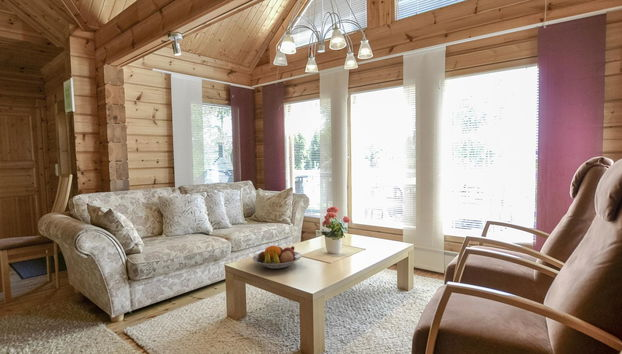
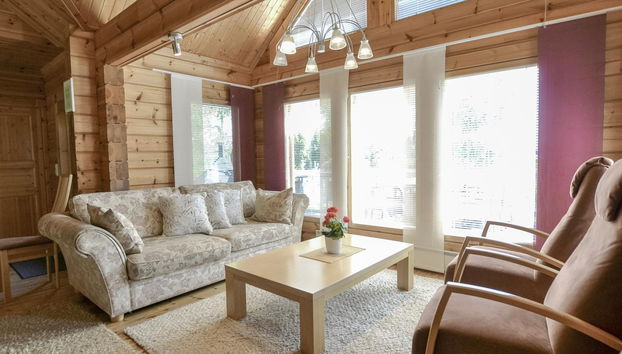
- fruit bowl [251,243,303,270]
